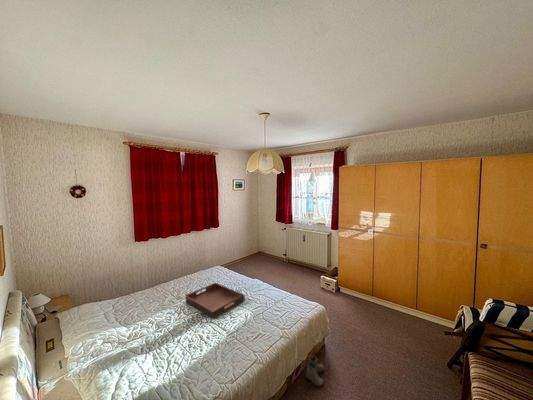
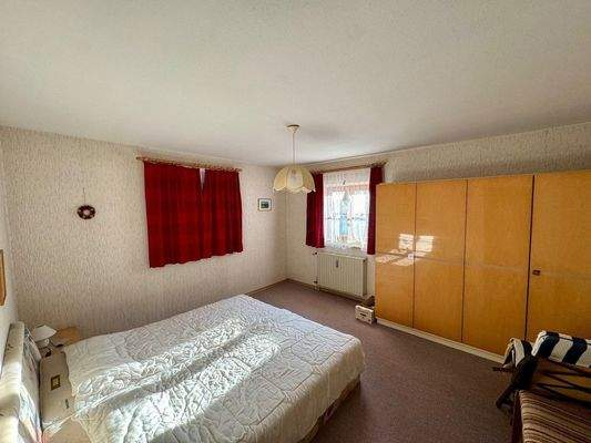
- boots [305,355,325,387]
- serving tray [185,282,245,320]
